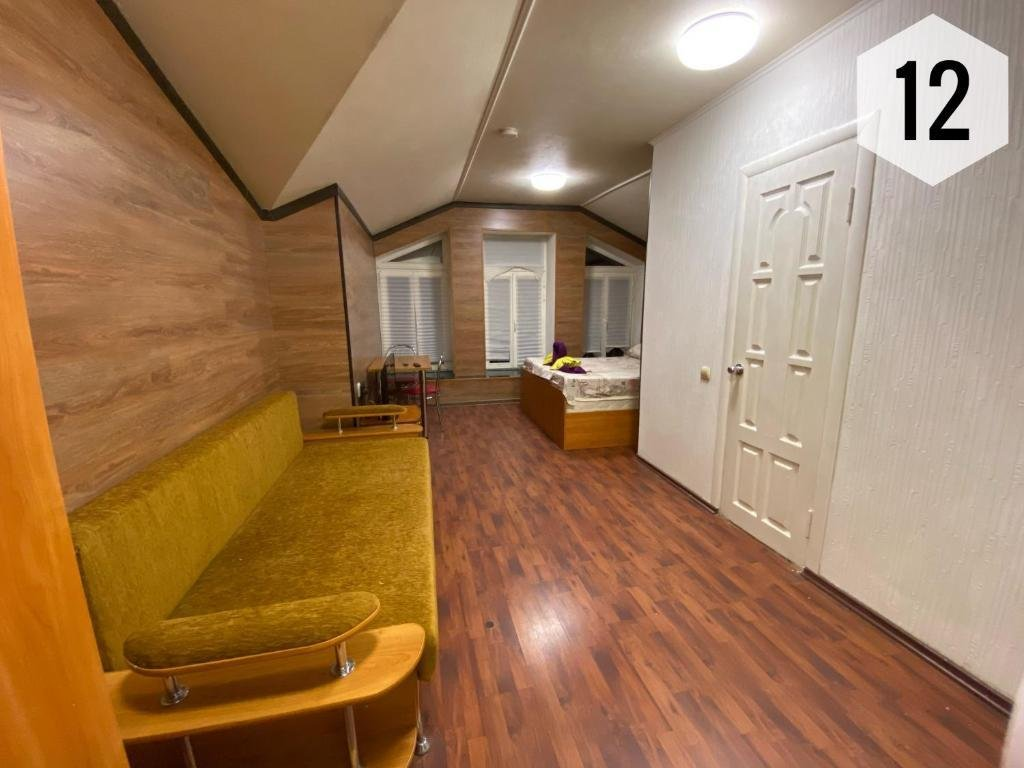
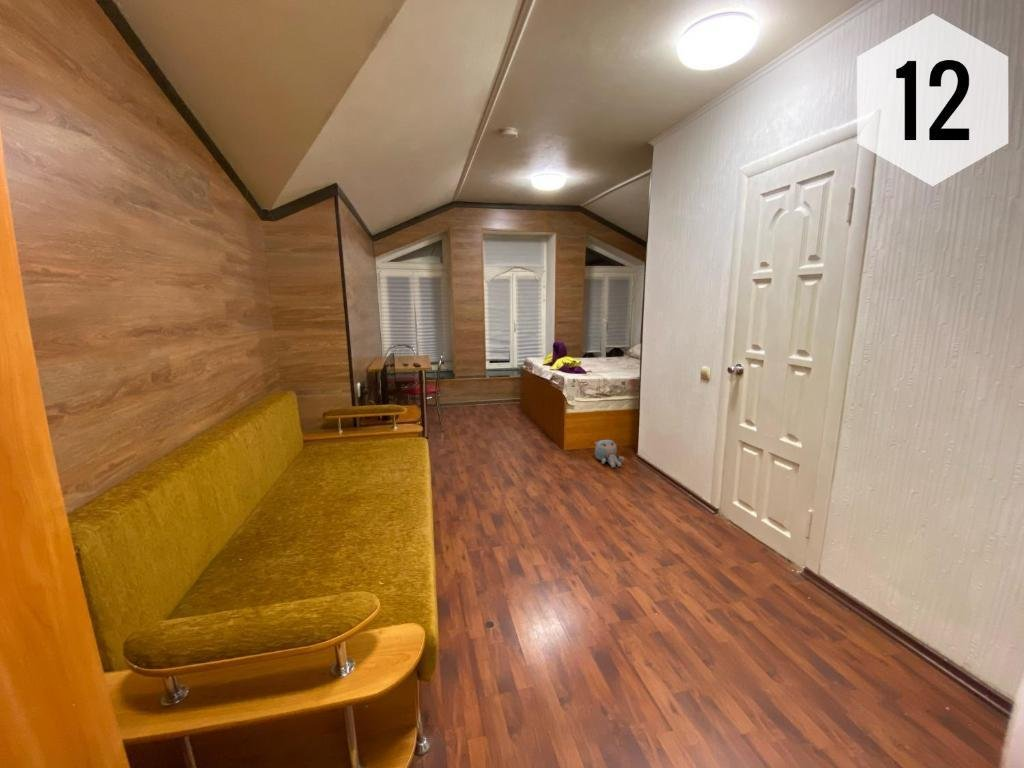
+ plush toy [593,439,625,469]
